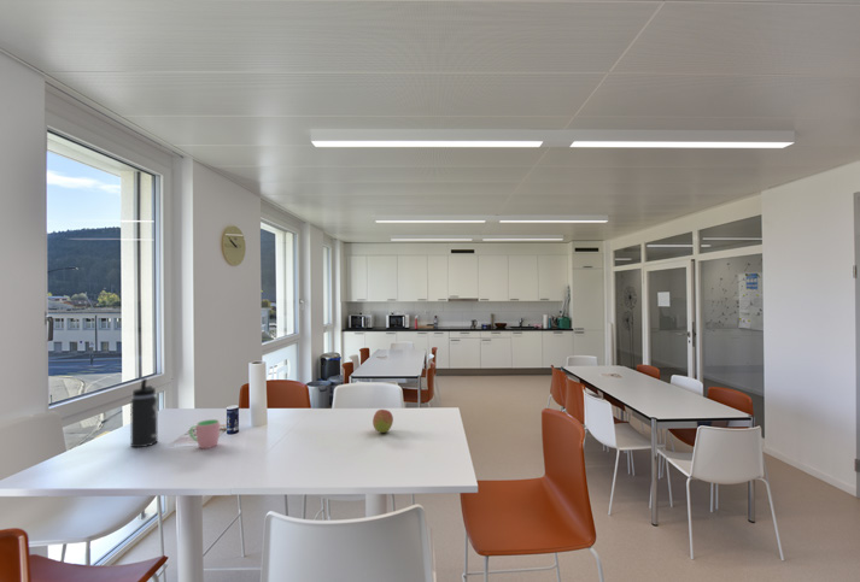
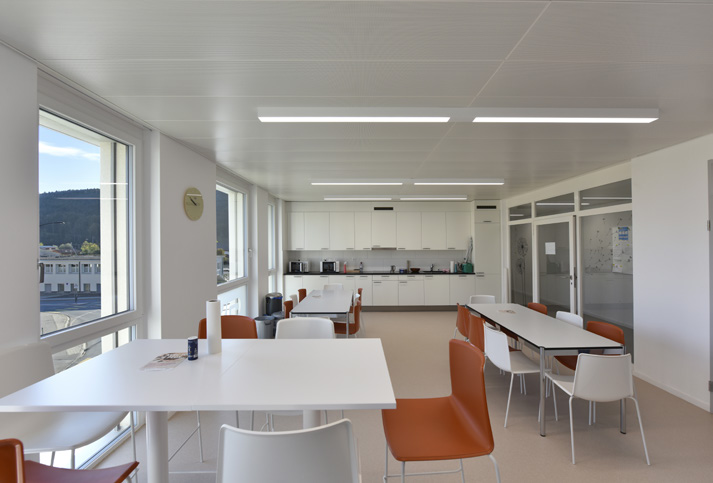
- thermos bottle [129,377,159,448]
- fruit [372,408,394,434]
- cup [188,418,221,449]
